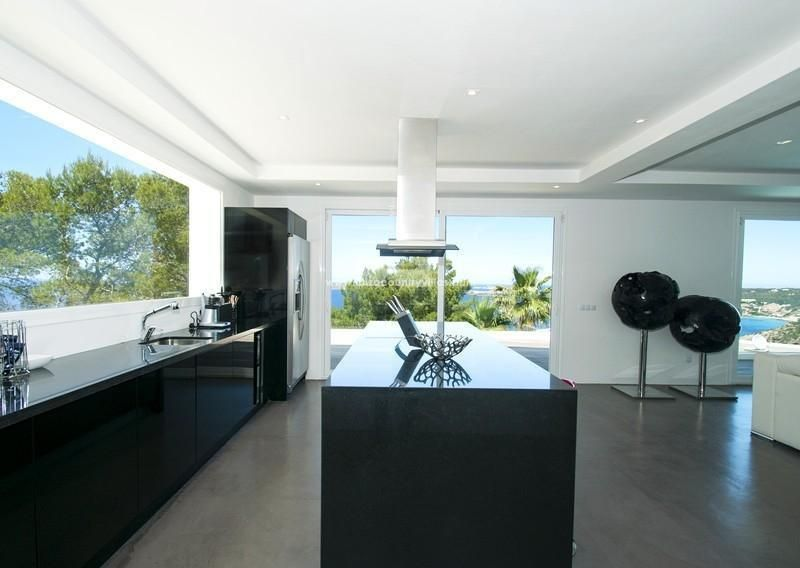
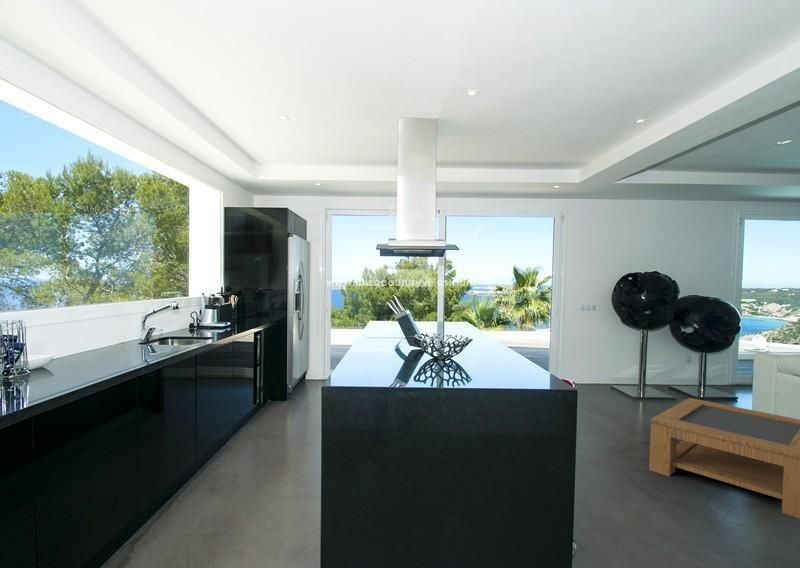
+ coffee table [648,397,800,519]
